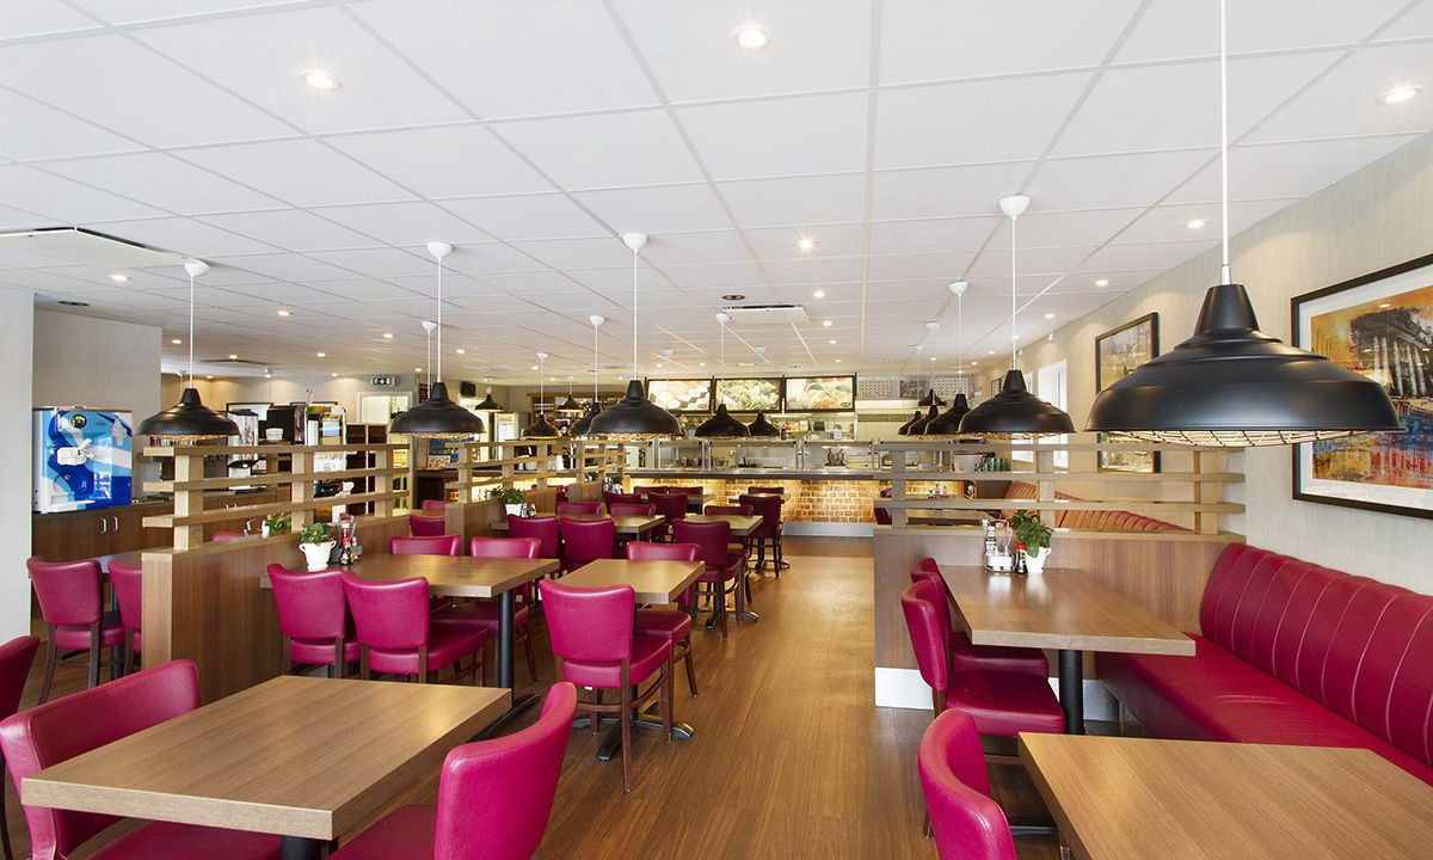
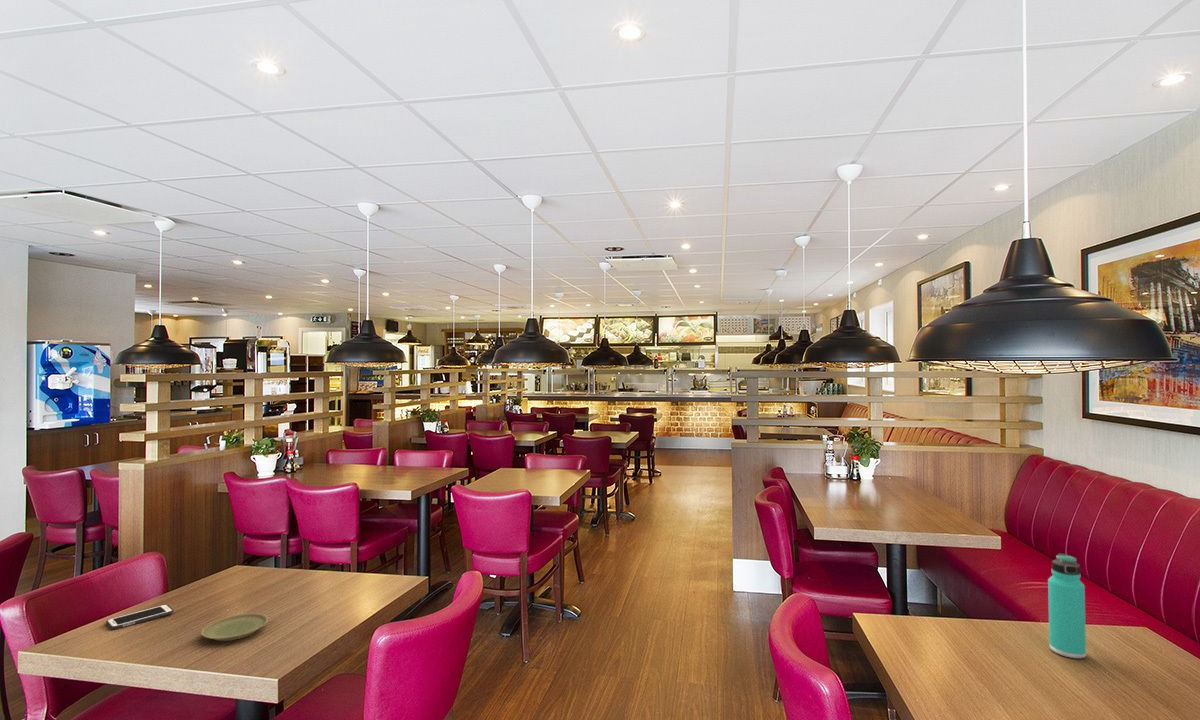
+ thermos bottle [1047,553,1087,659]
+ cell phone [105,603,174,630]
+ plate [200,612,269,642]
